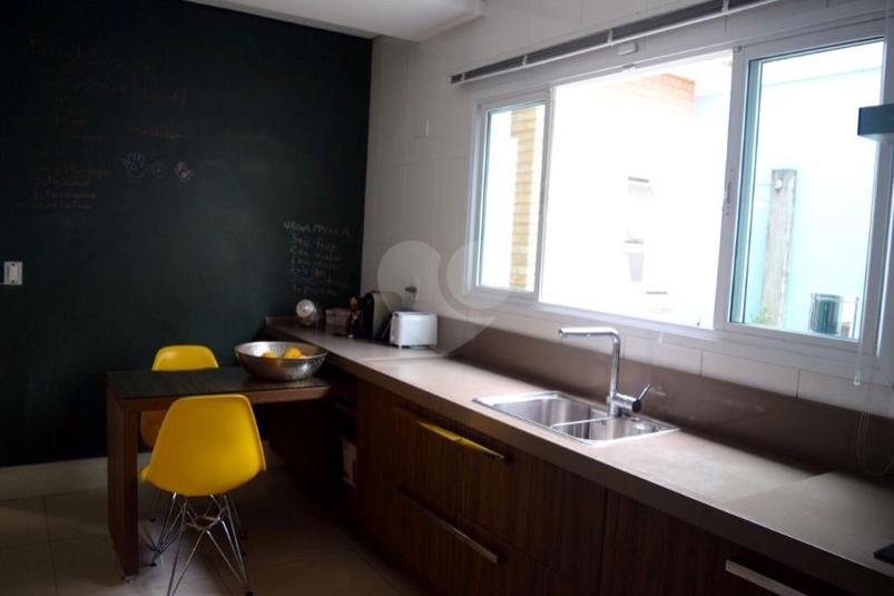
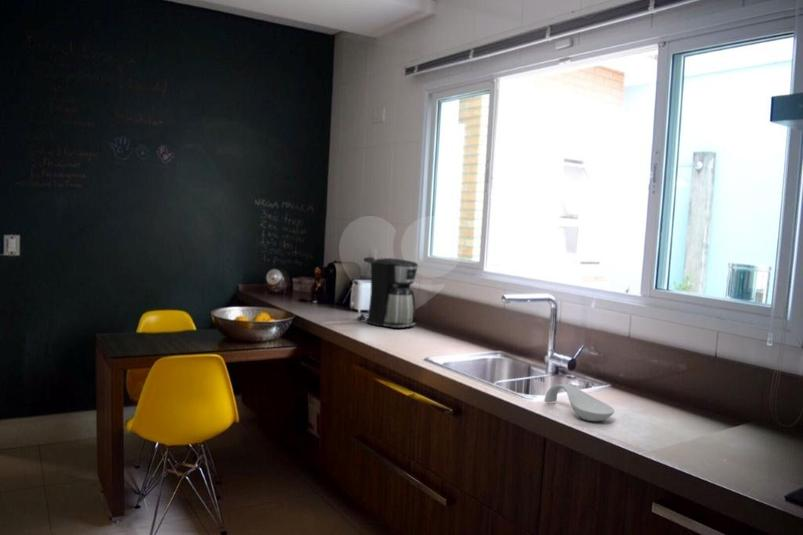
+ spoon rest [543,383,615,422]
+ coffee maker [356,257,419,329]
